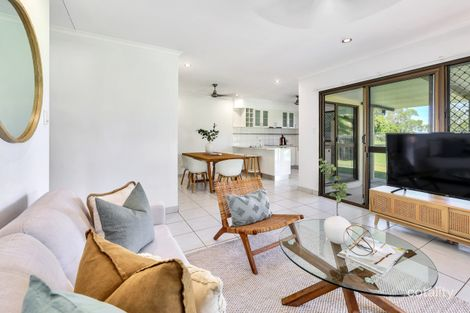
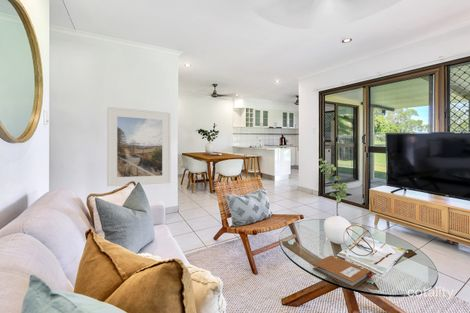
+ notebook [312,254,373,290]
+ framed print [106,106,172,187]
